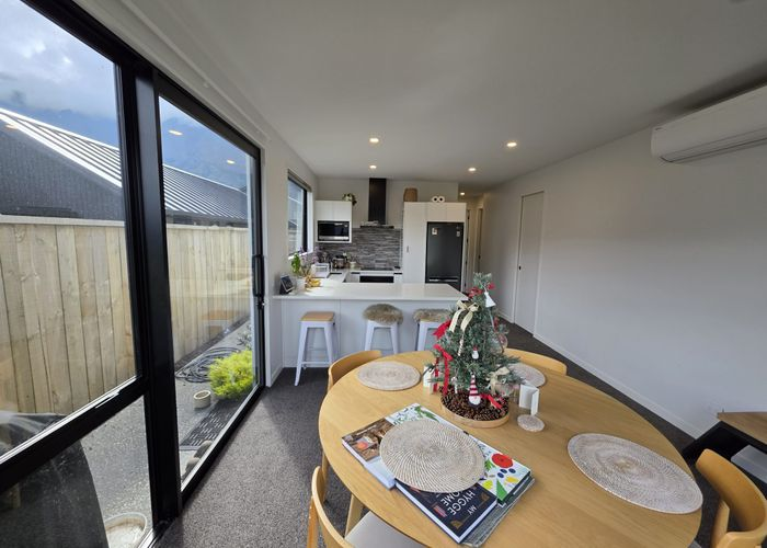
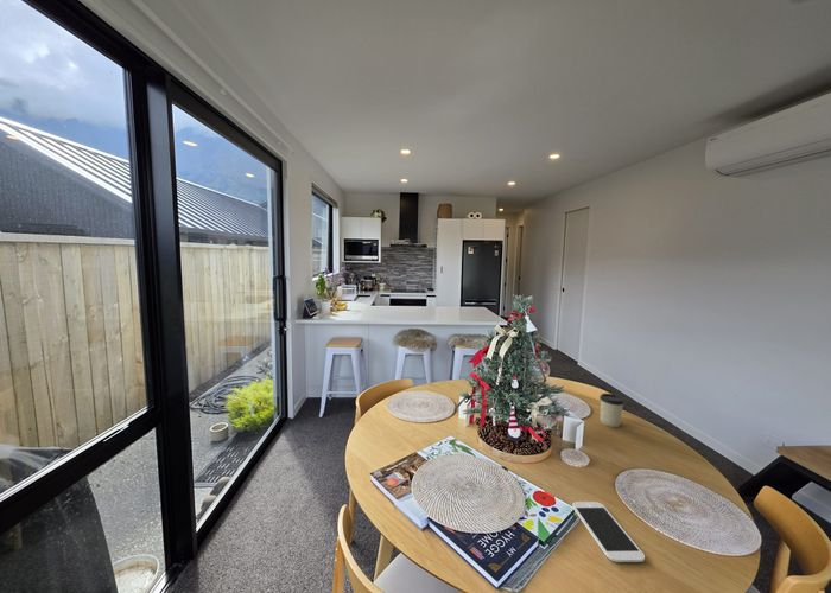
+ smartphone [571,500,646,563]
+ cup [598,393,624,428]
